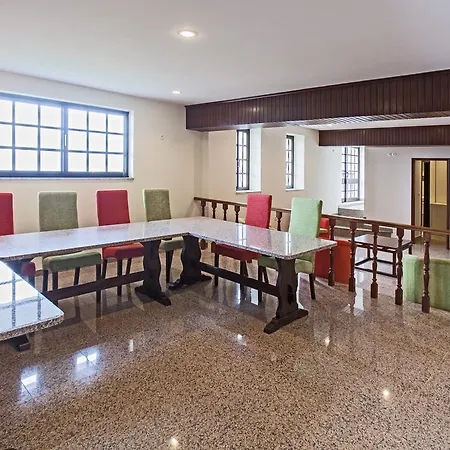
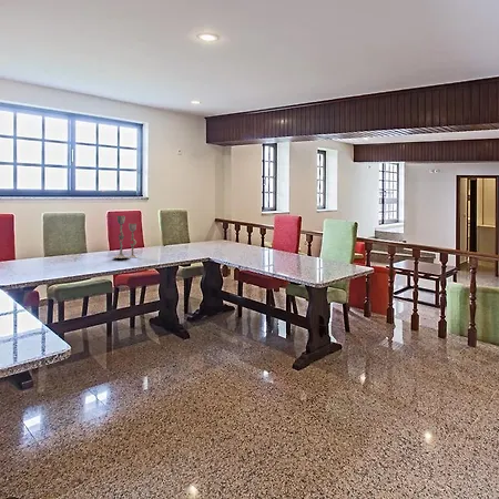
+ candlestick [111,215,139,259]
